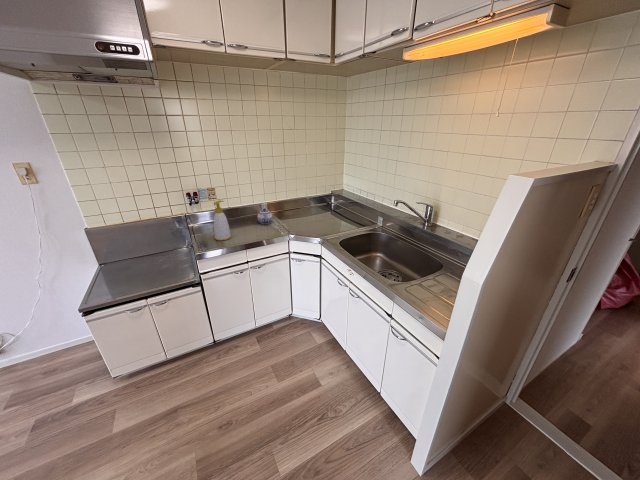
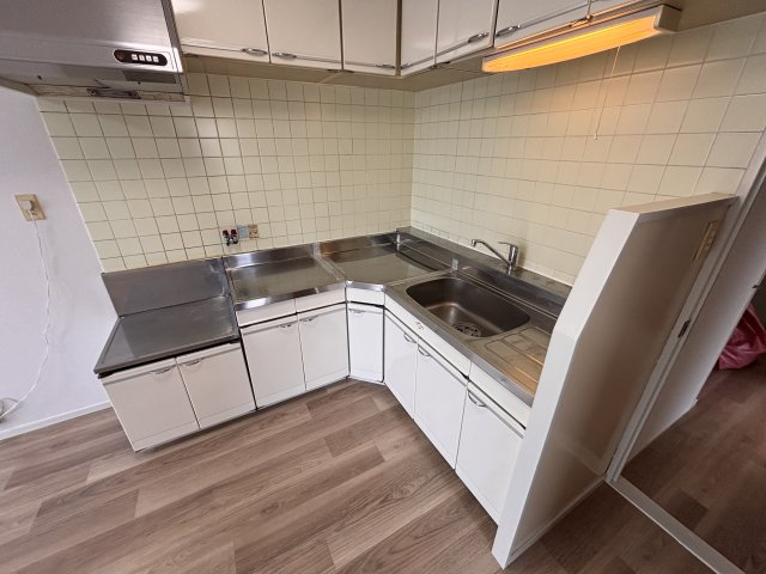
- teapot [256,207,274,225]
- soap bottle [213,200,232,242]
